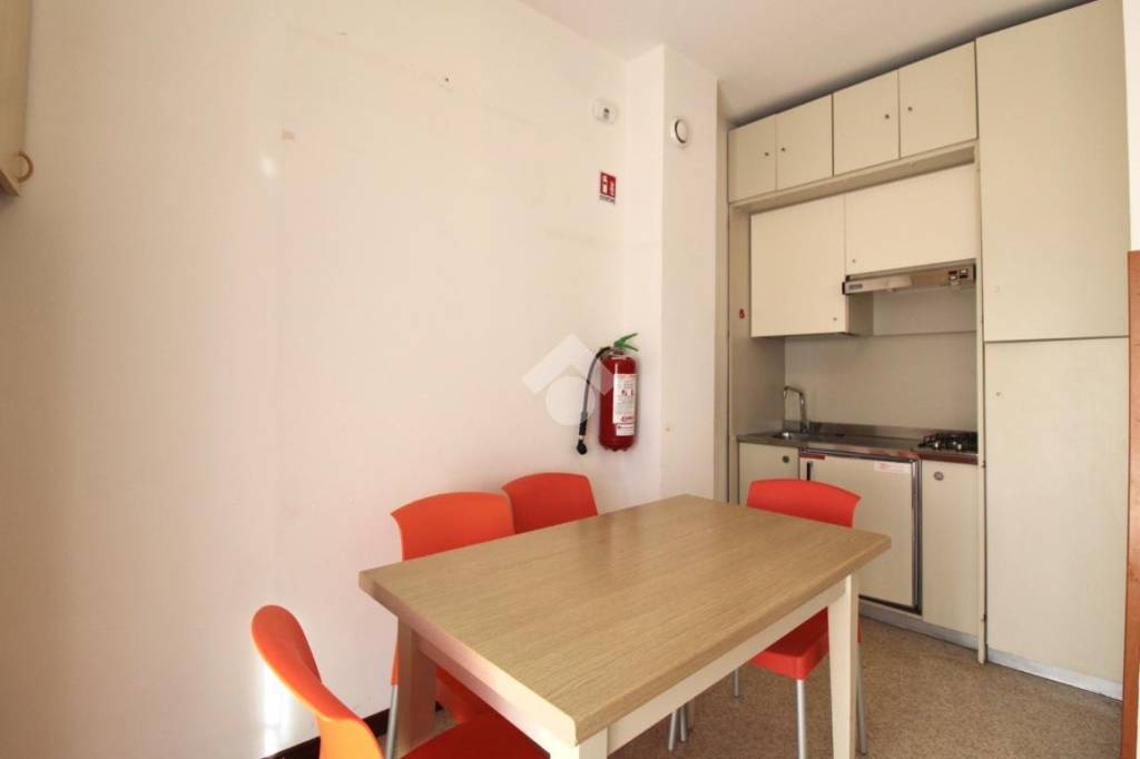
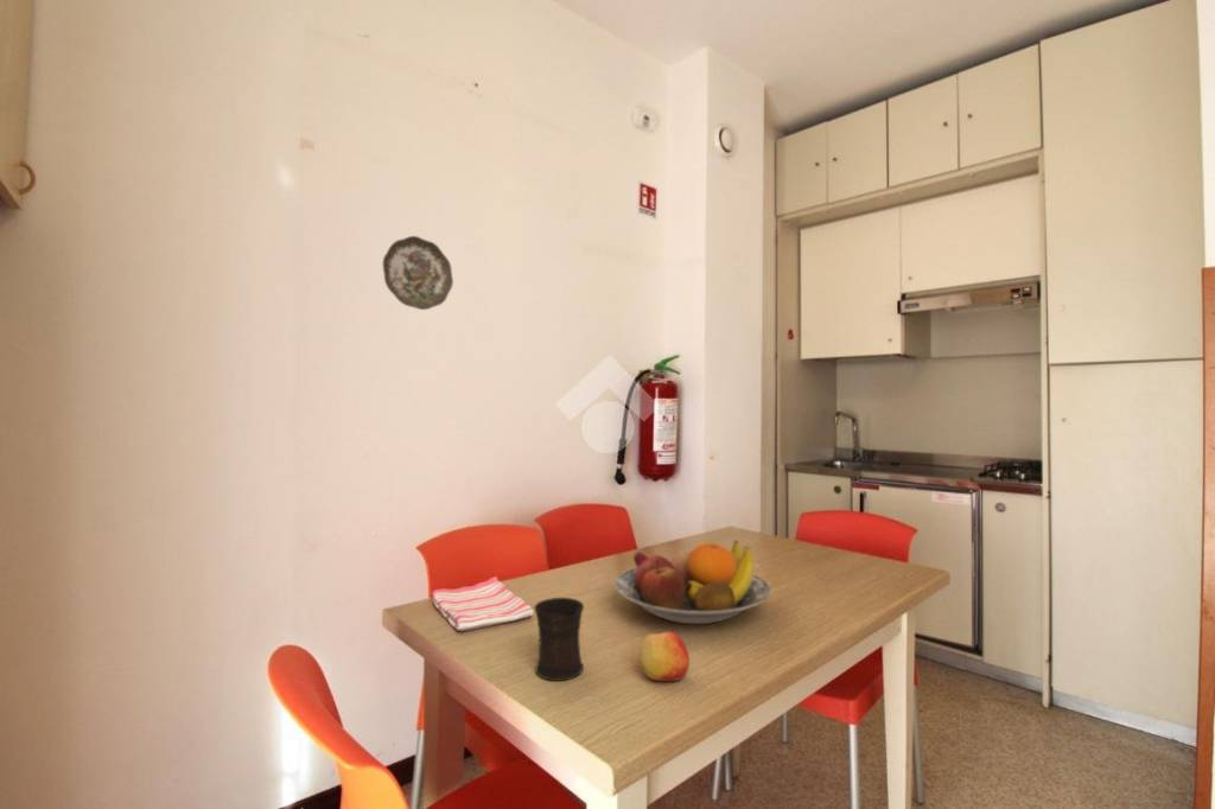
+ dish towel [431,575,534,632]
+ decorative plate [382,235,454,311]
+ mug [533,597,585,682]
+ apple [638,630,691,682]
+ fruit bowl [613,540,771,625]
